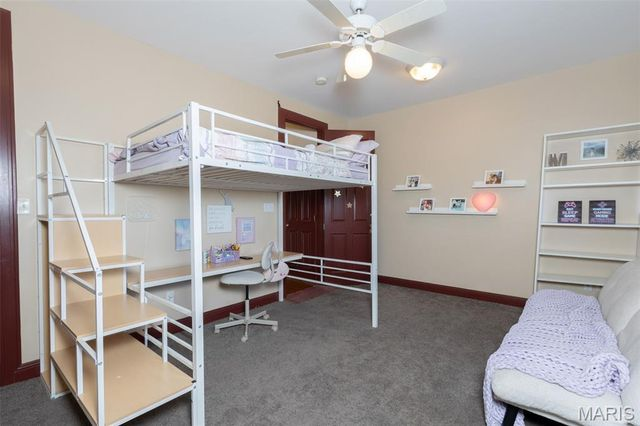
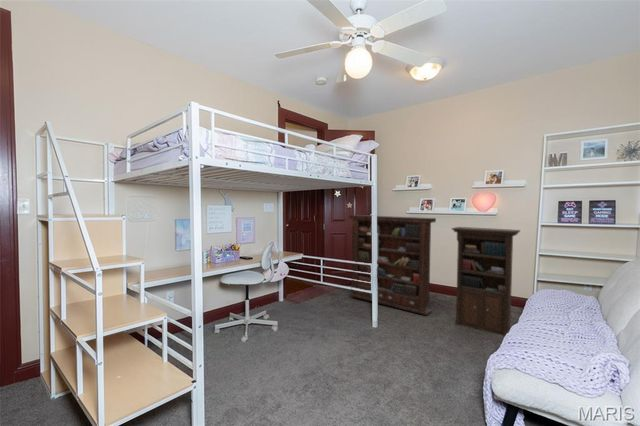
+ bookcase [348,214,521,337]
